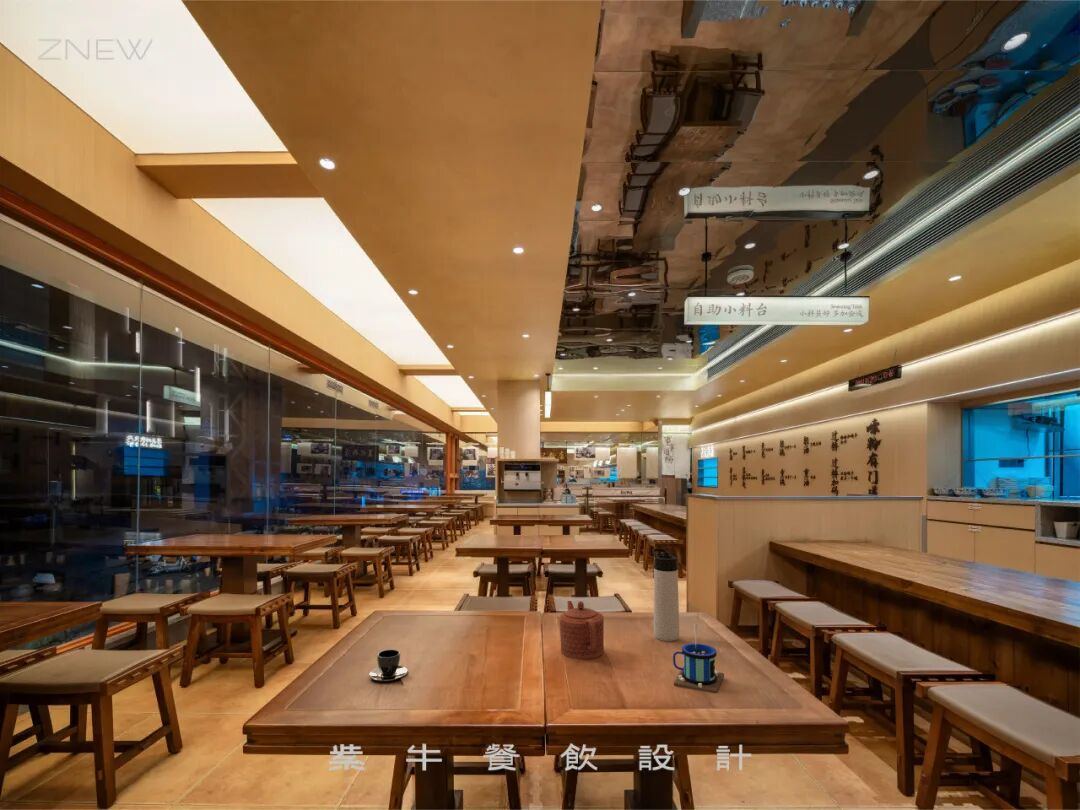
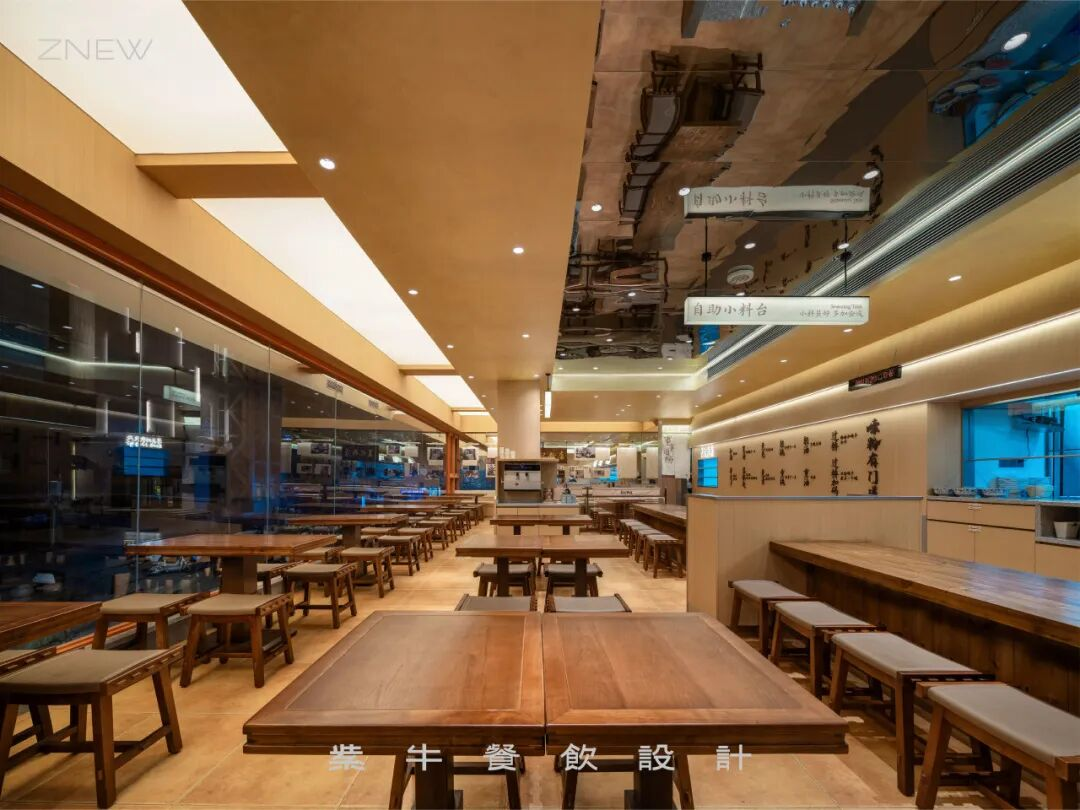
- mug [672,614,725,694]
- teapot [558,600,605,660]
- teacup [368,649,409,682]
- thermos bottle [652,547,680,642]
